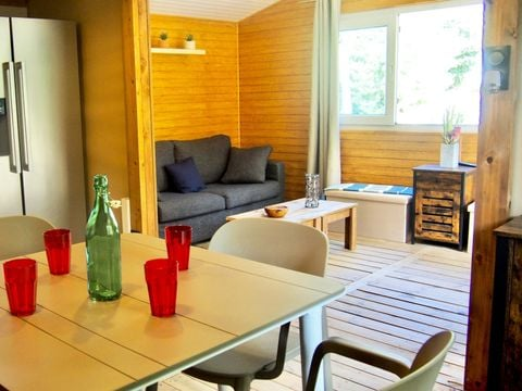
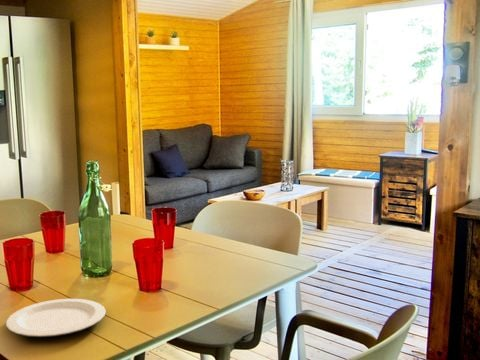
+ plate [5,298,107,338]
